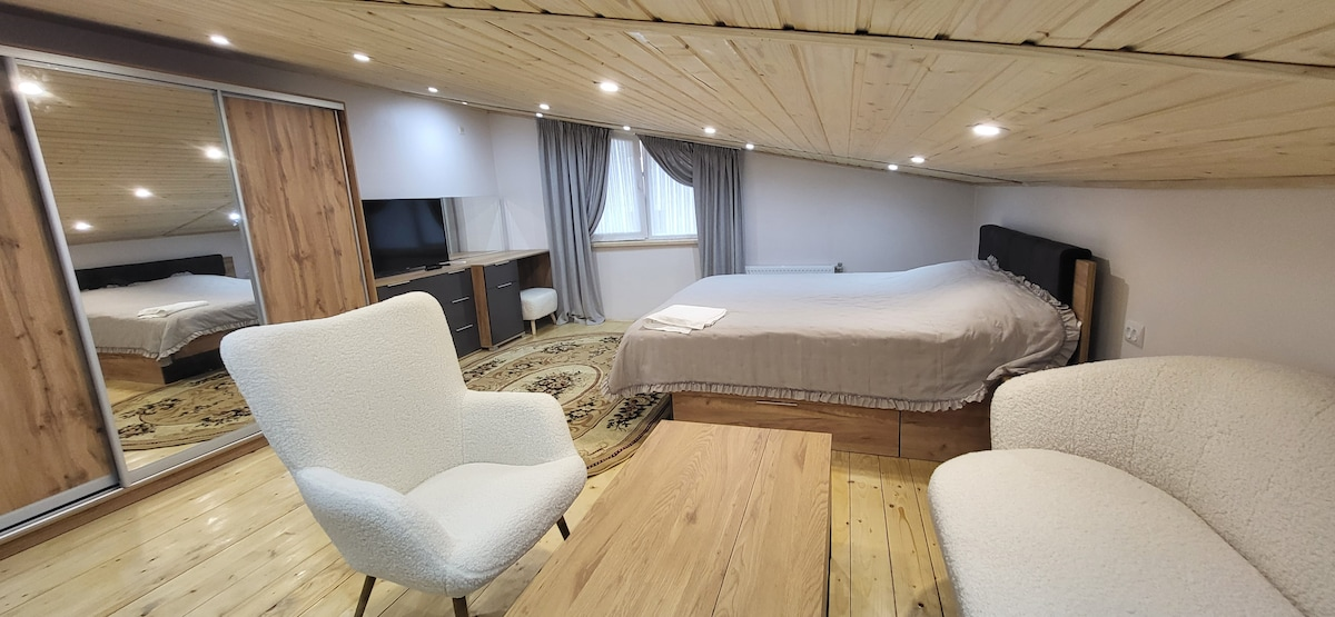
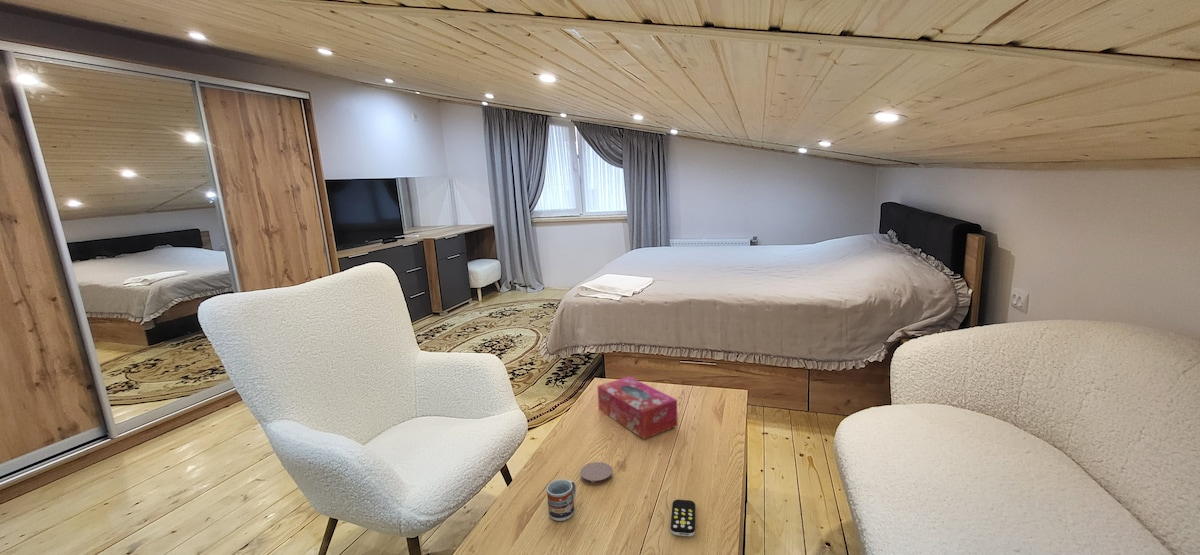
+ cup [545,478,577,522]
+ remote control [670,499,696,537]
+ tissue box [596,376,679,440]
+ coaster [579,461,614,486]
